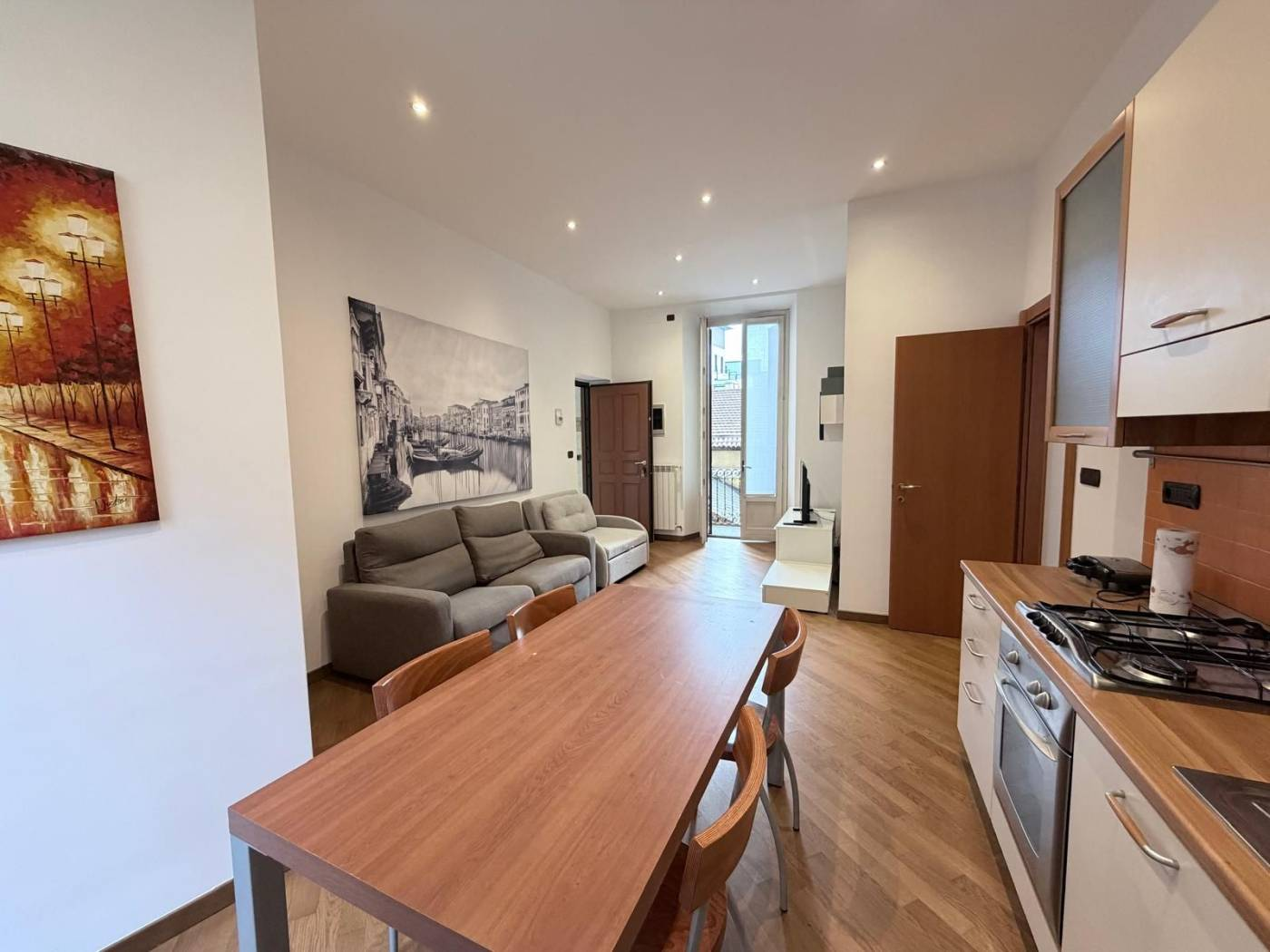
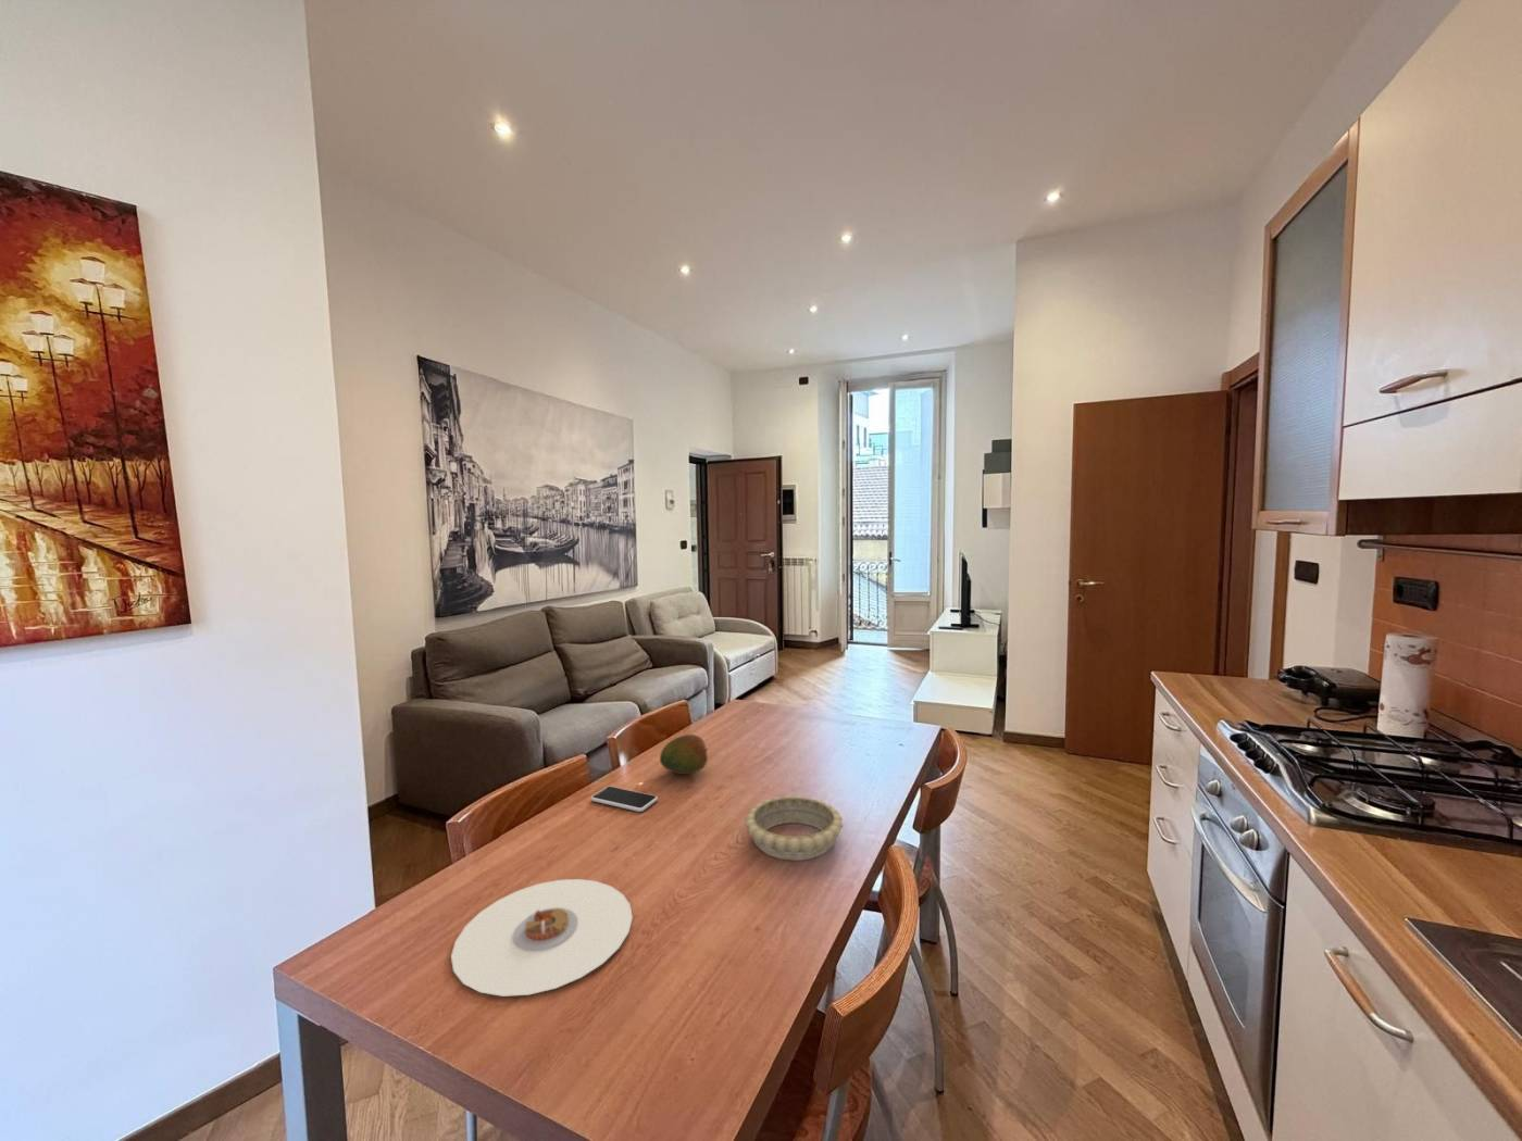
+ plate [451,879,634,997]
+ fruit [659,734,708,774]
+ decorative bowl [744,795,844,862]
+ smartphone [591,786,659,813]
